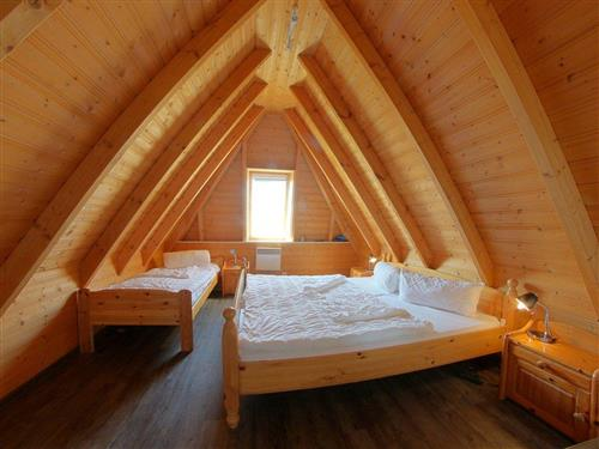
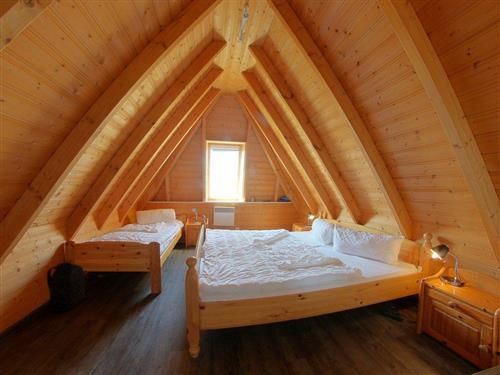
+ backpack [41,261,86,313]
